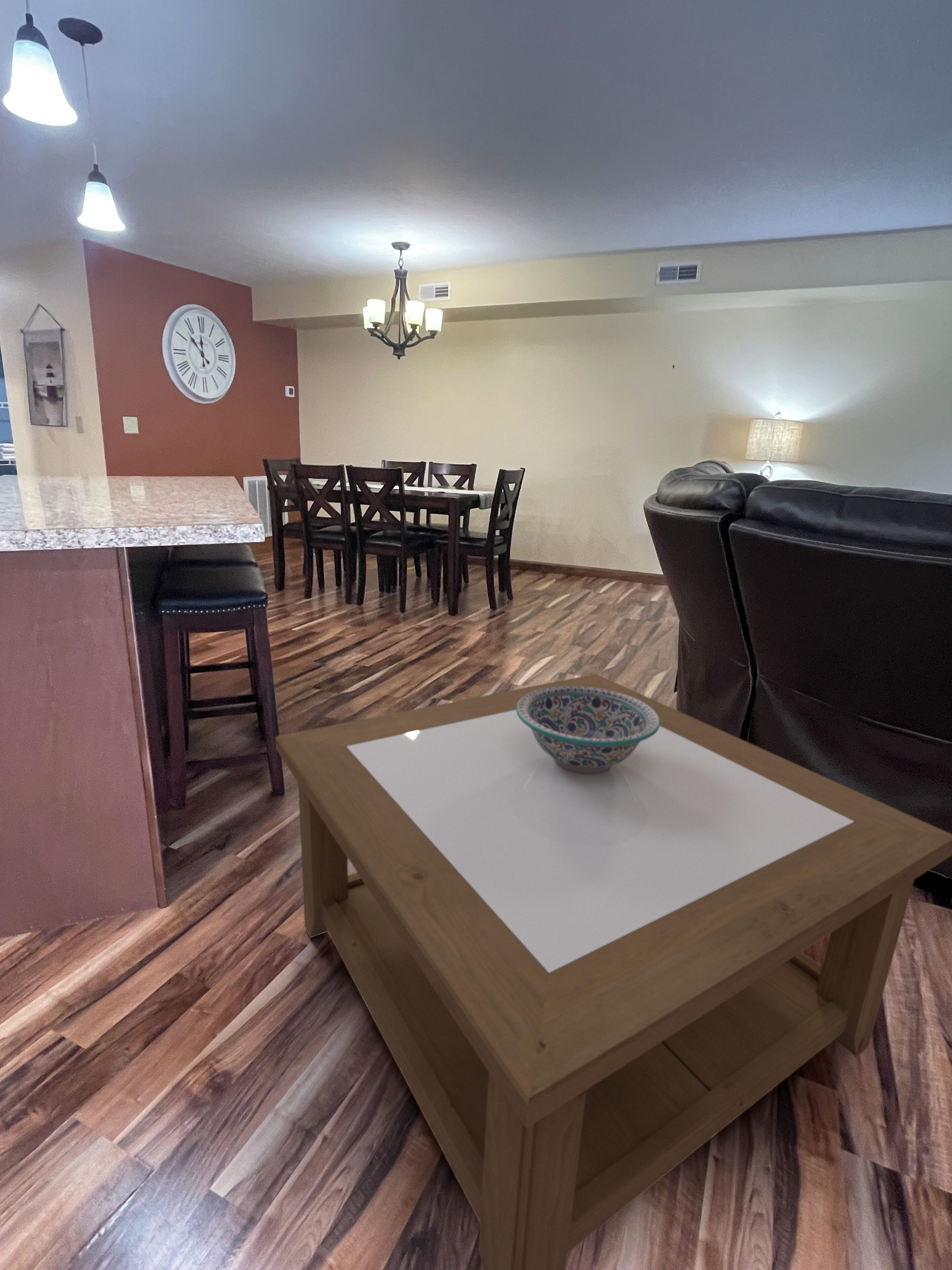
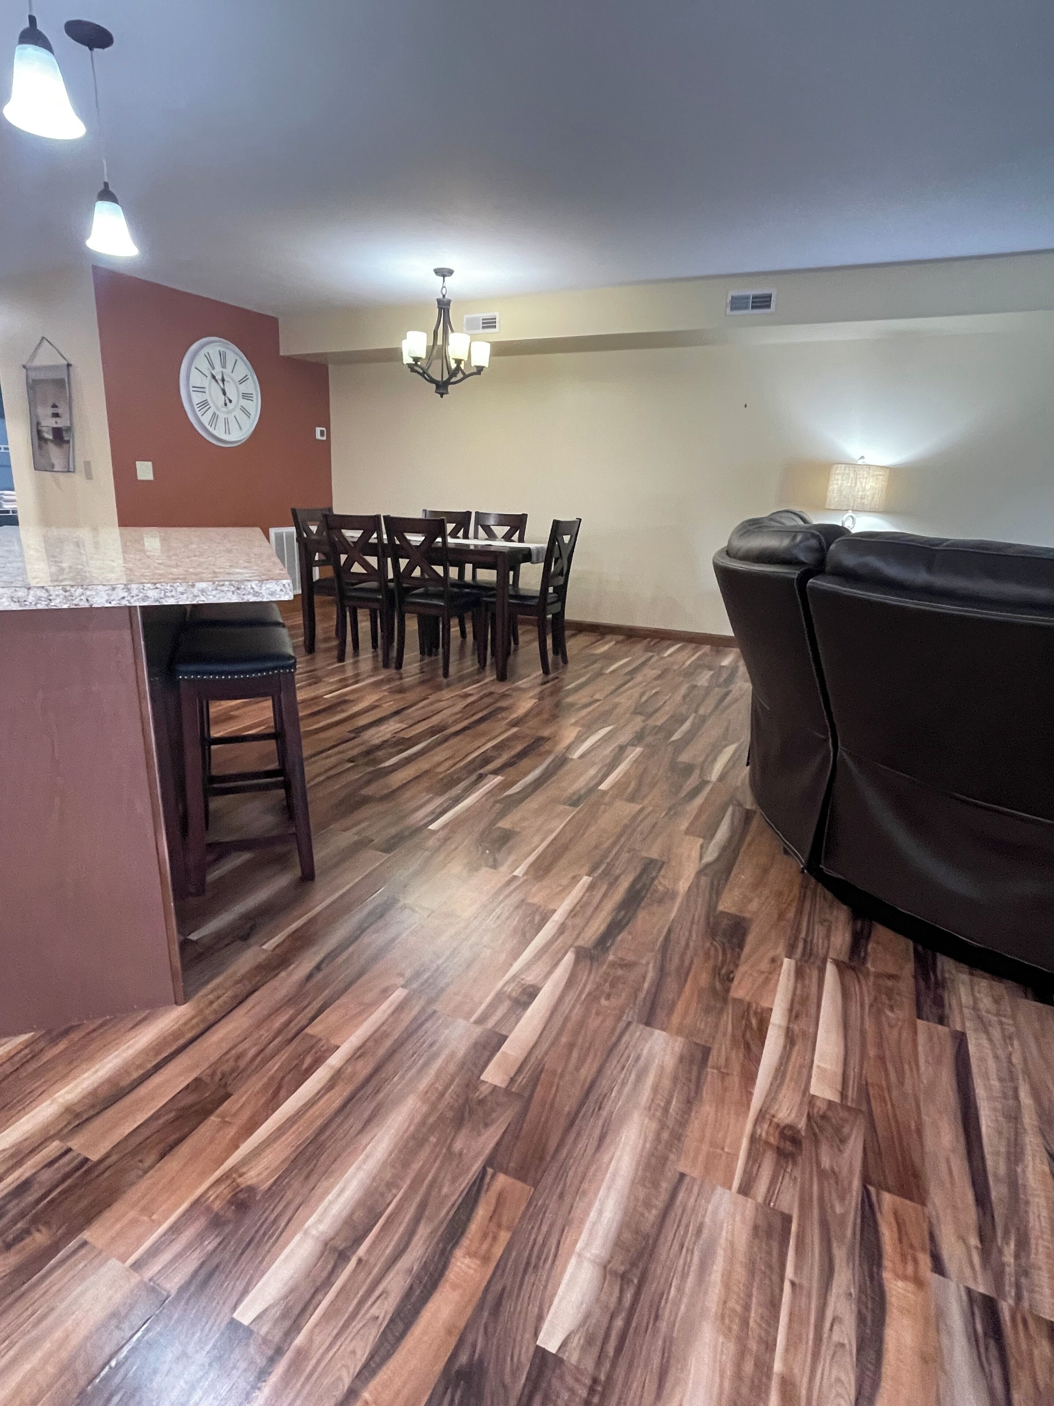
- decorative bowl [516,686,660,774]
- coffee table [275,674,952,1270]
